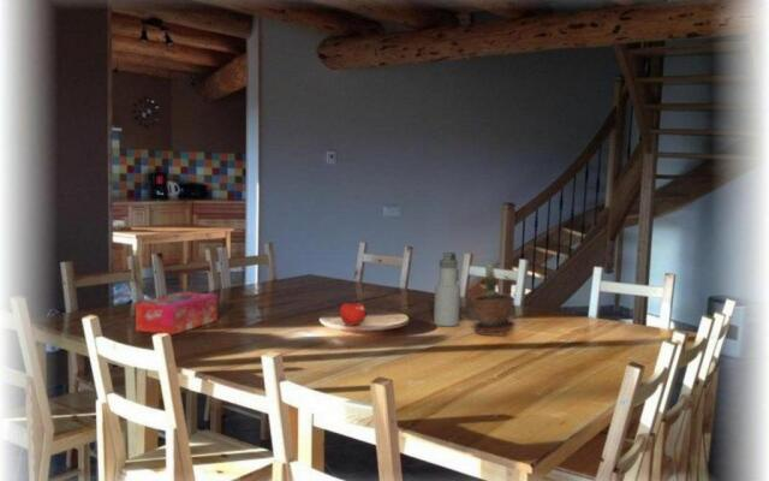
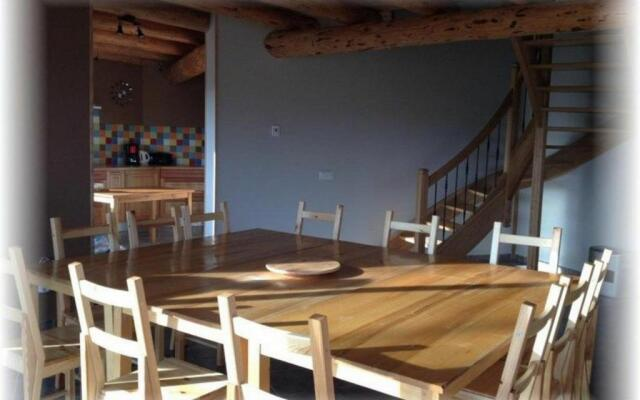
- water bottle [433,251,461,328]
- potted plant [470,263,517,337]
- tissue box [135,291,219,335]
- fruit [339,298,366,326]
